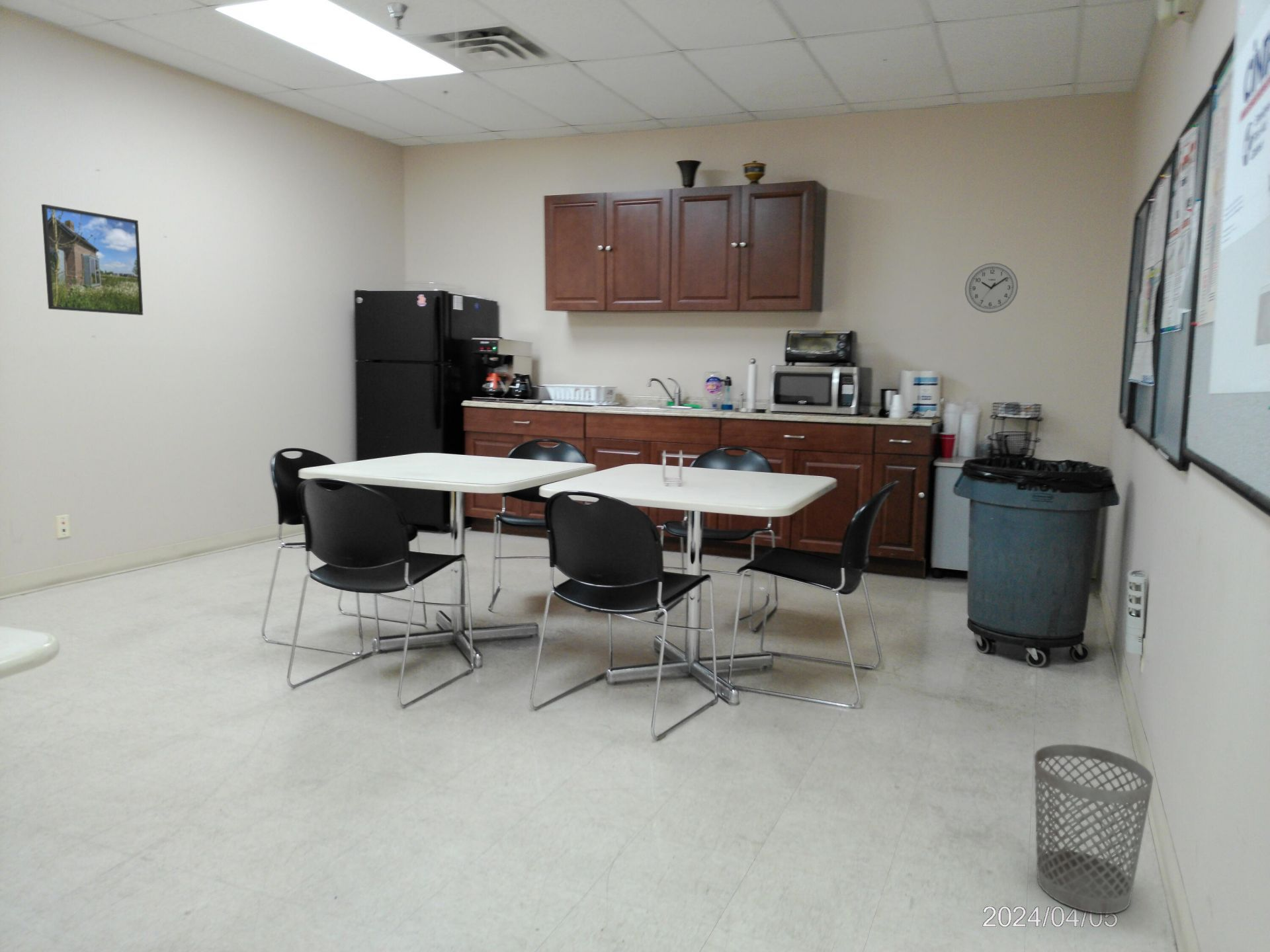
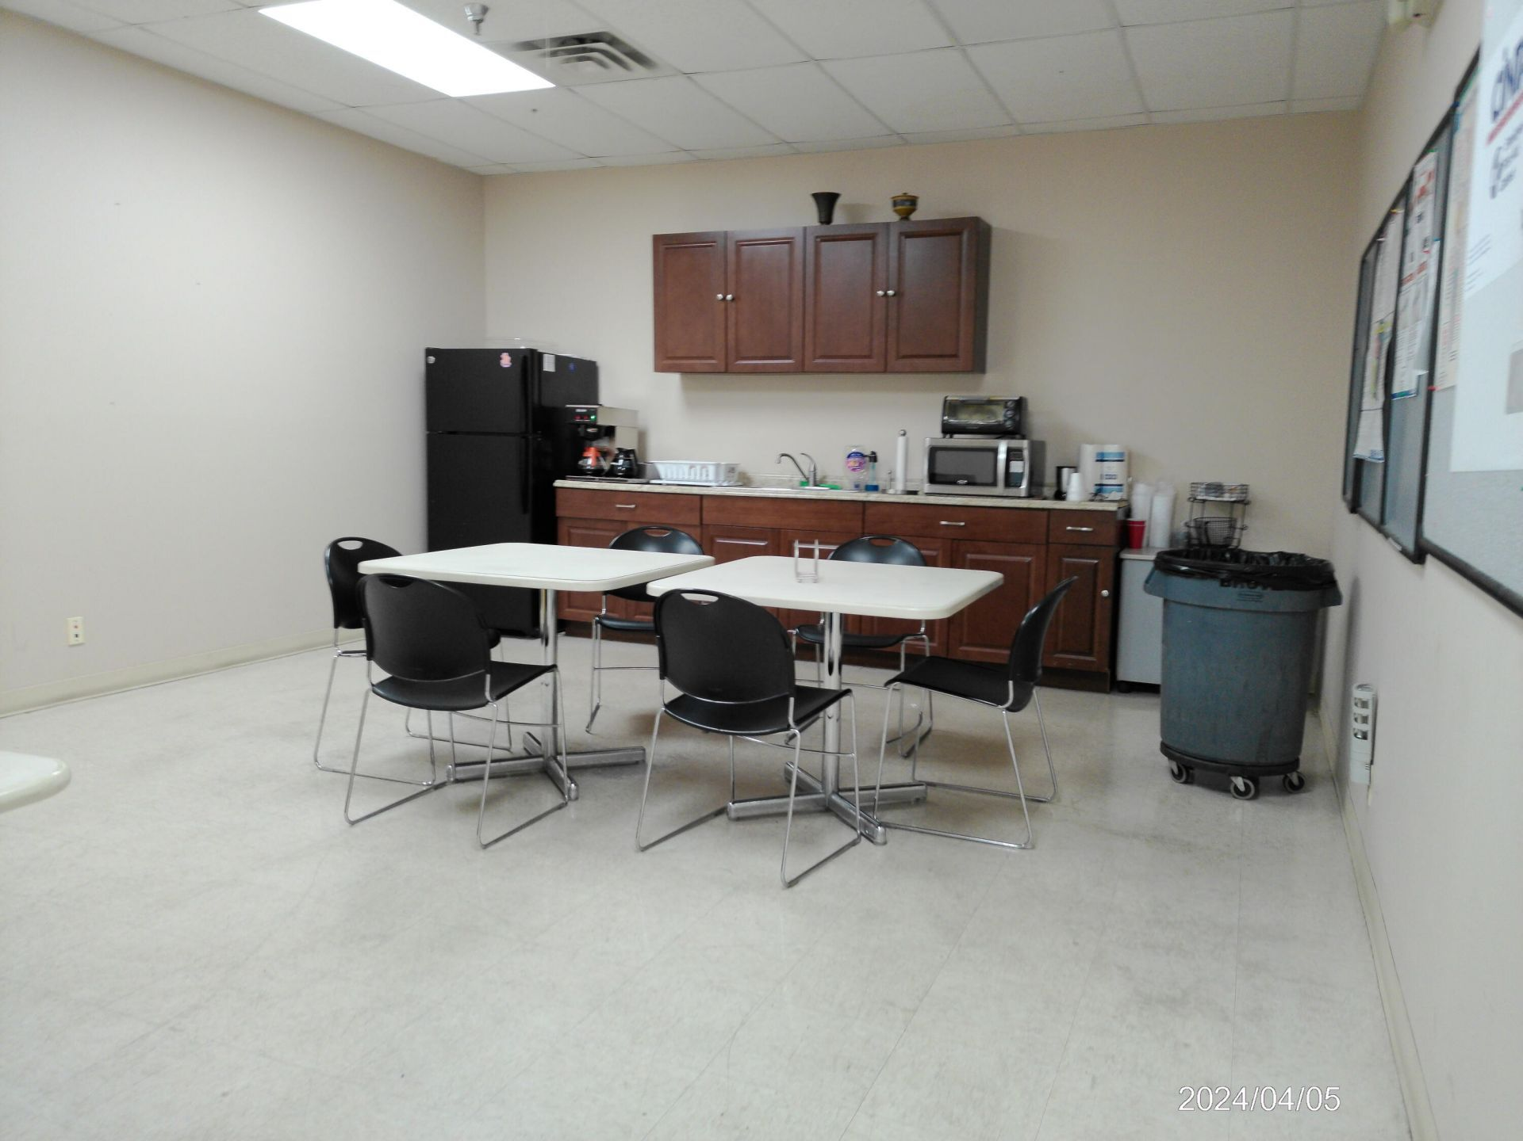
- wastebasket [1034,744,1154,914]
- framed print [41,204,144,316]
- wall clock [964,262,1019,314]
